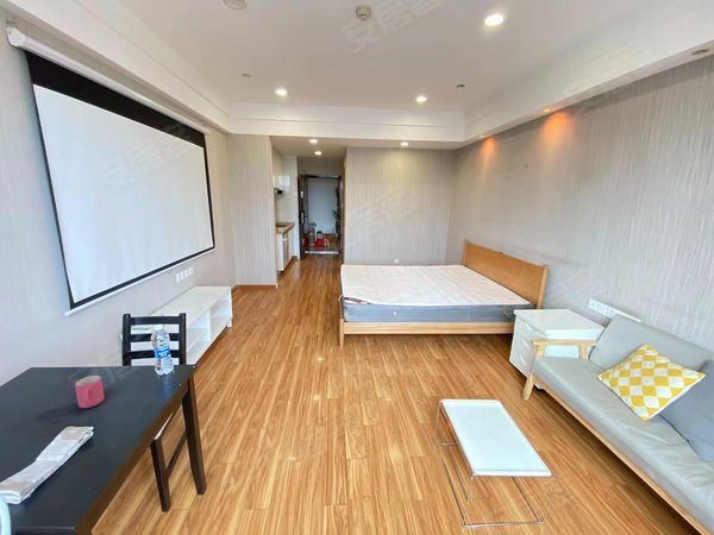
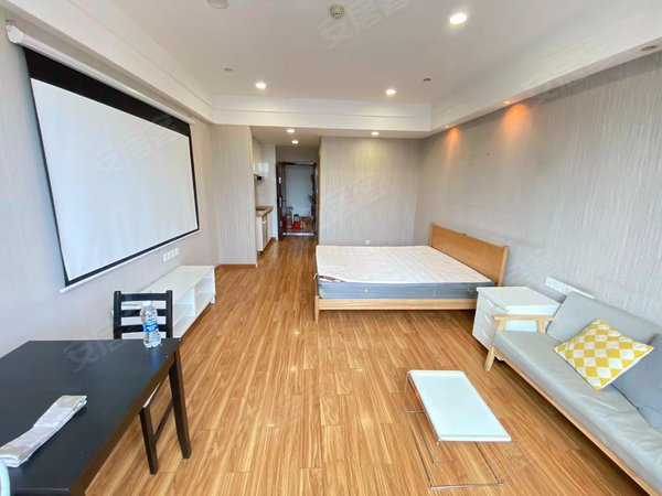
- mug [74,374,105,409]
